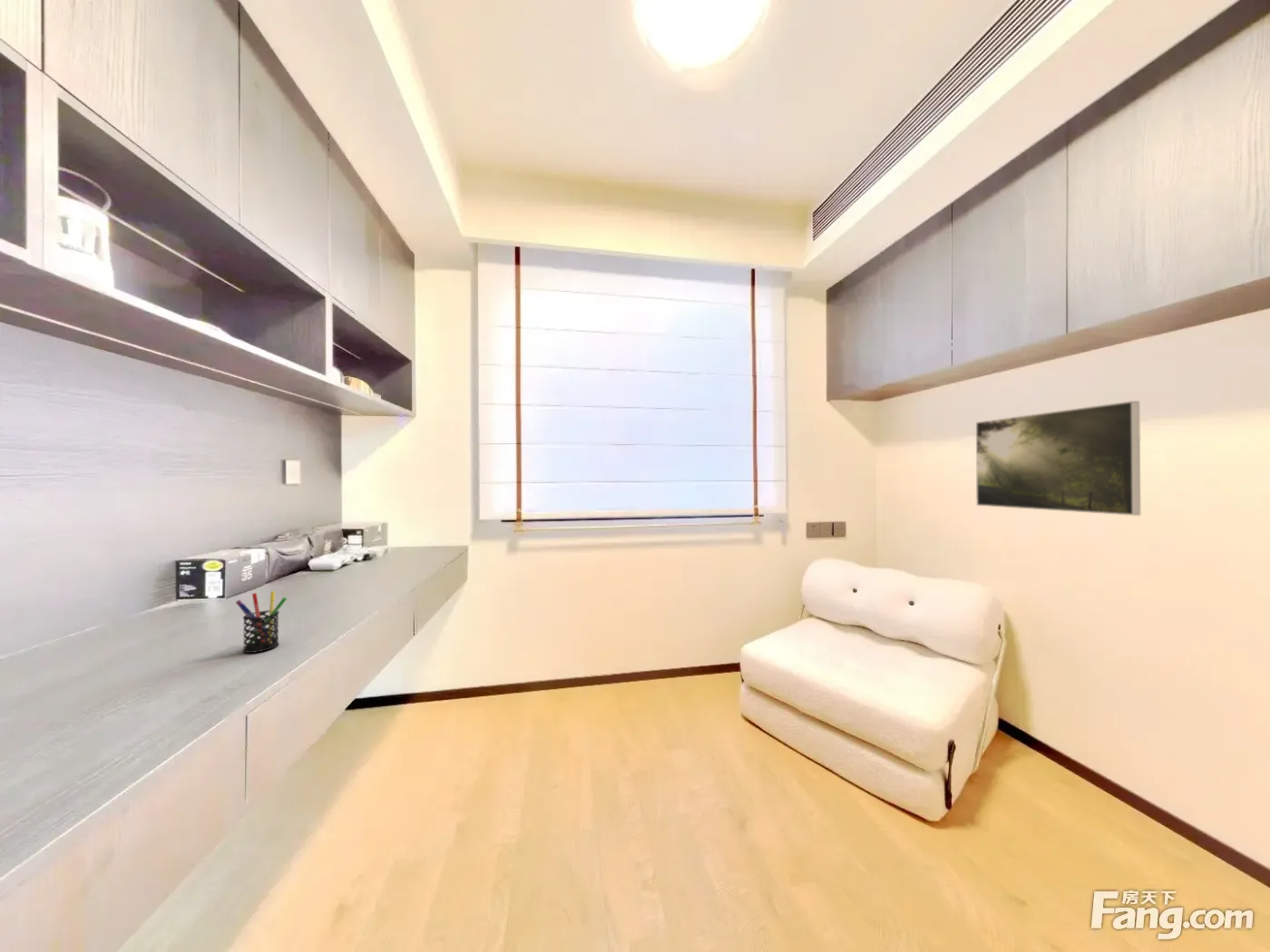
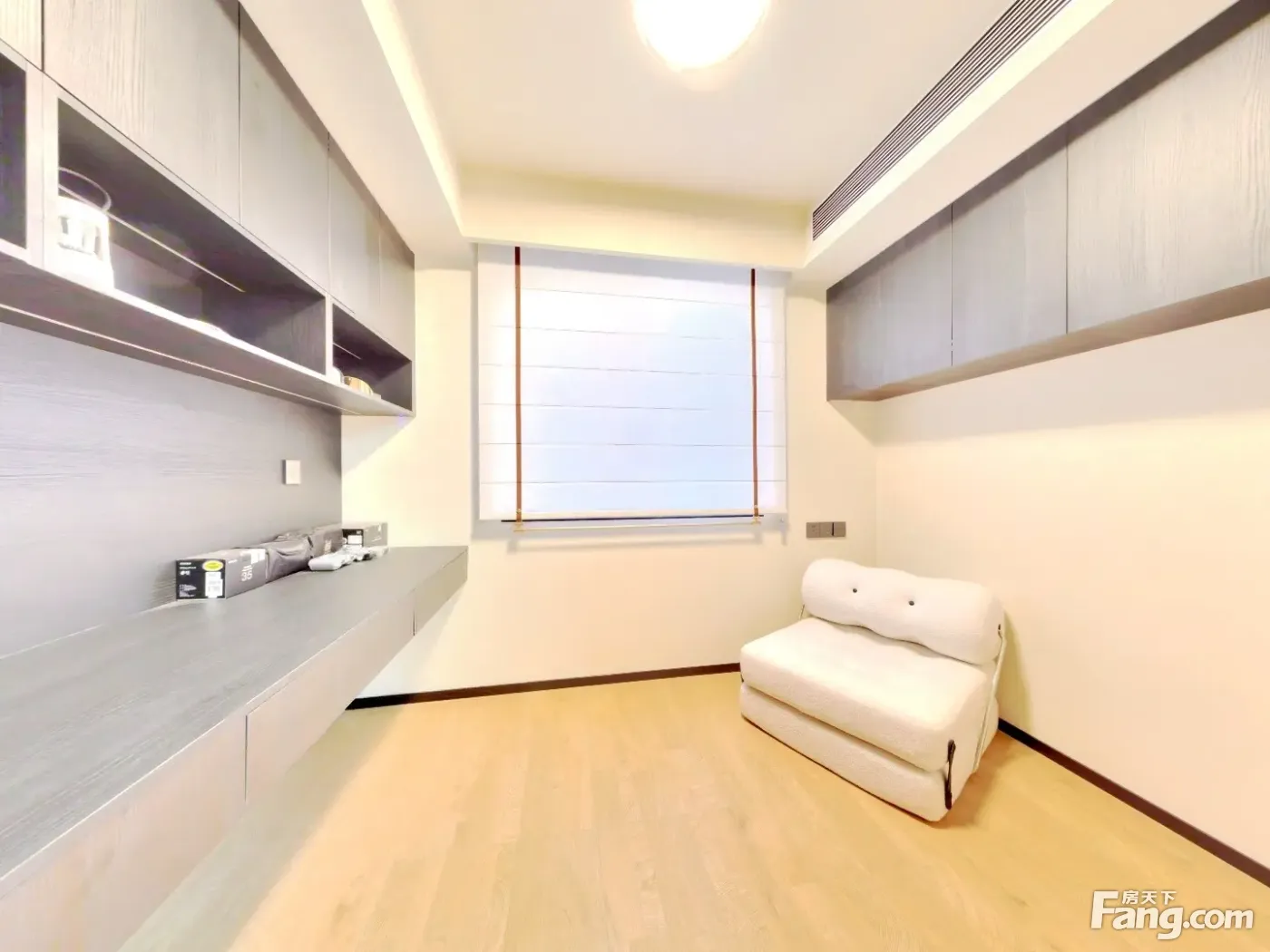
- pen holder [235,590,288,654]
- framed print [975,400,1141,517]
